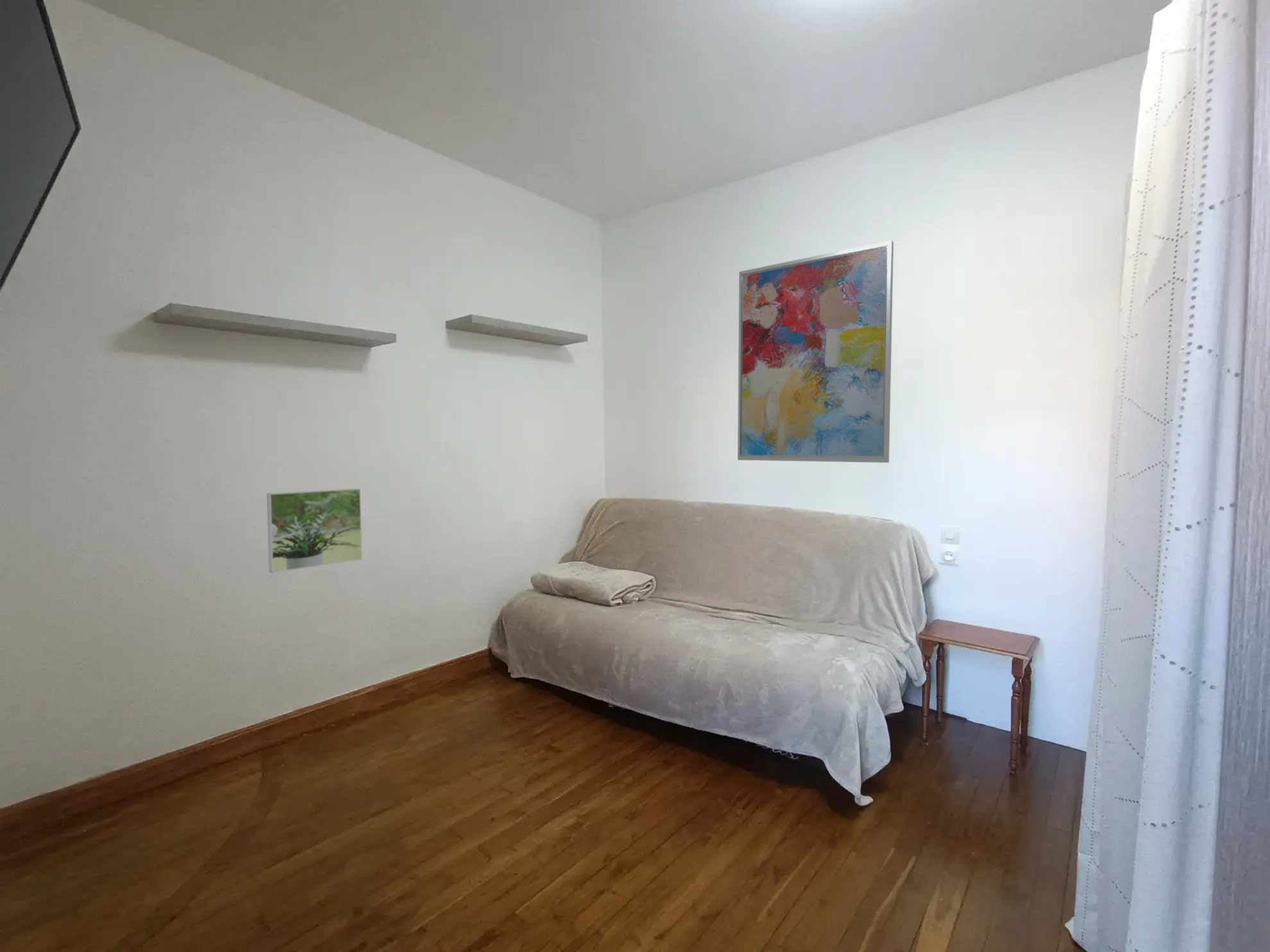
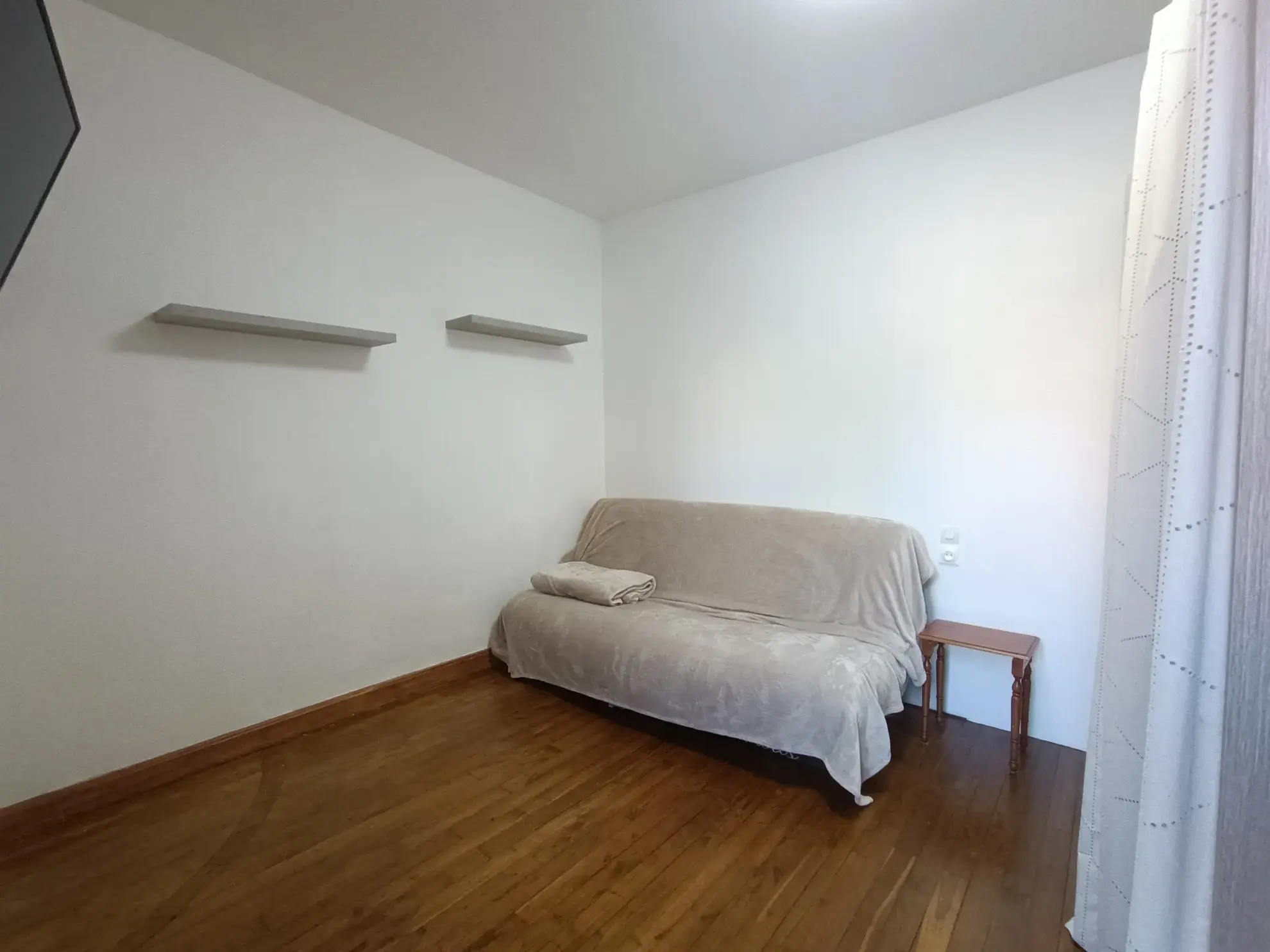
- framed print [266,488,363,574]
- wall art [737,240,894,463]
